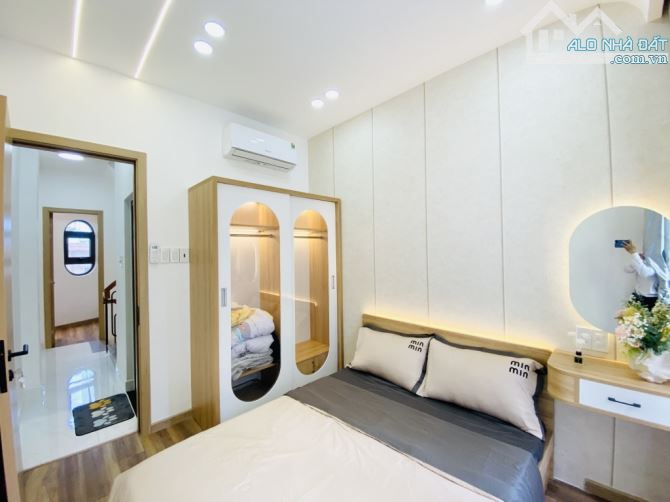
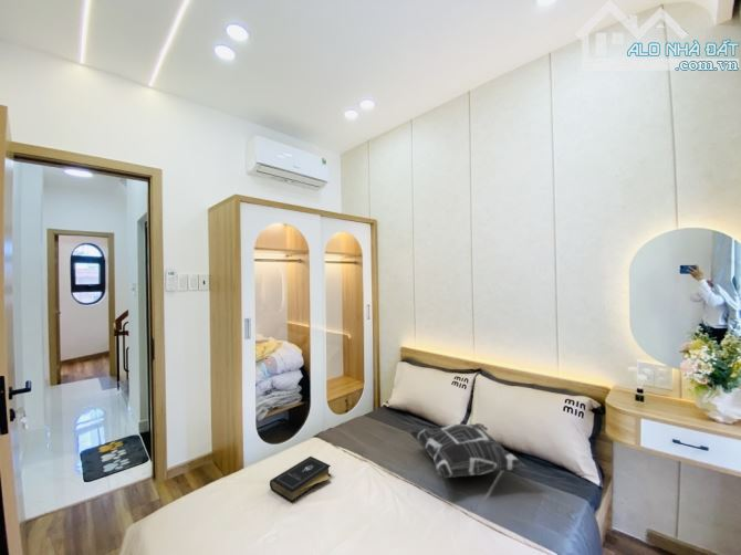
+ decorative pillow [409,422,528,481]
+ book [269,455,332,503]
